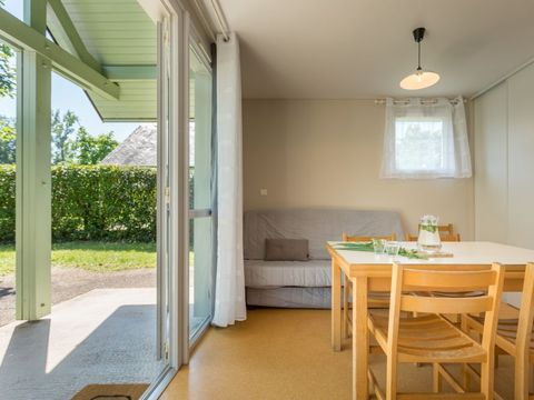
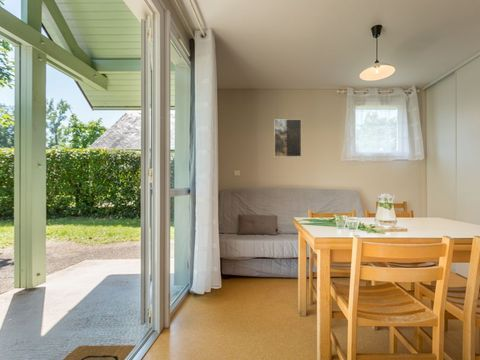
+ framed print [273,118,302,158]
